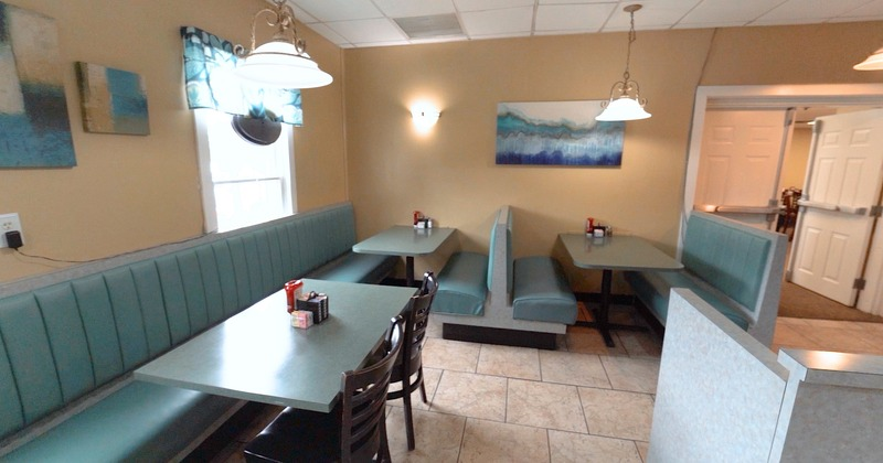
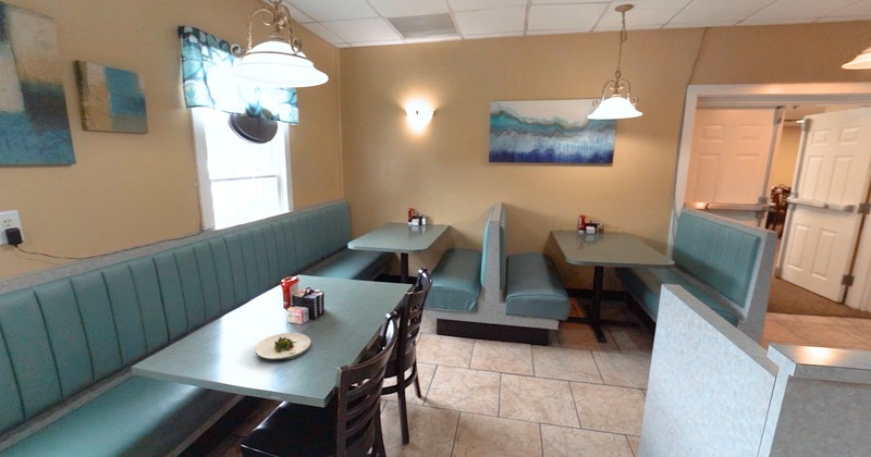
+ salad plate [255,332,311,361]
